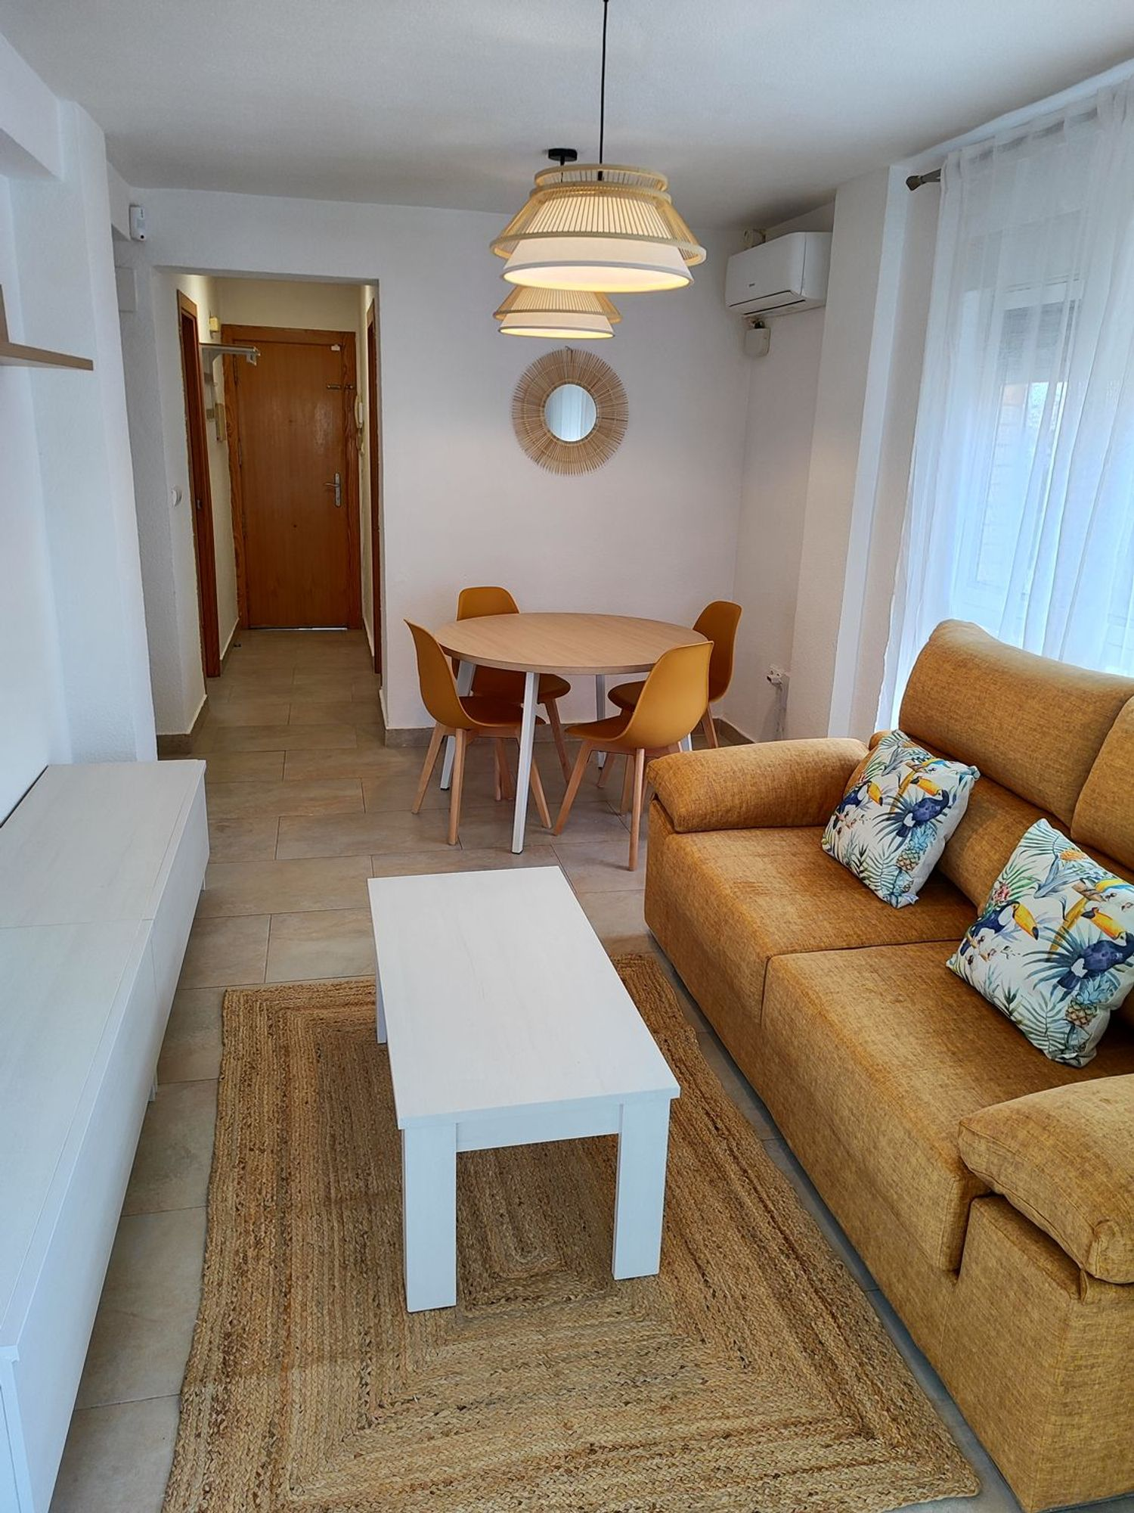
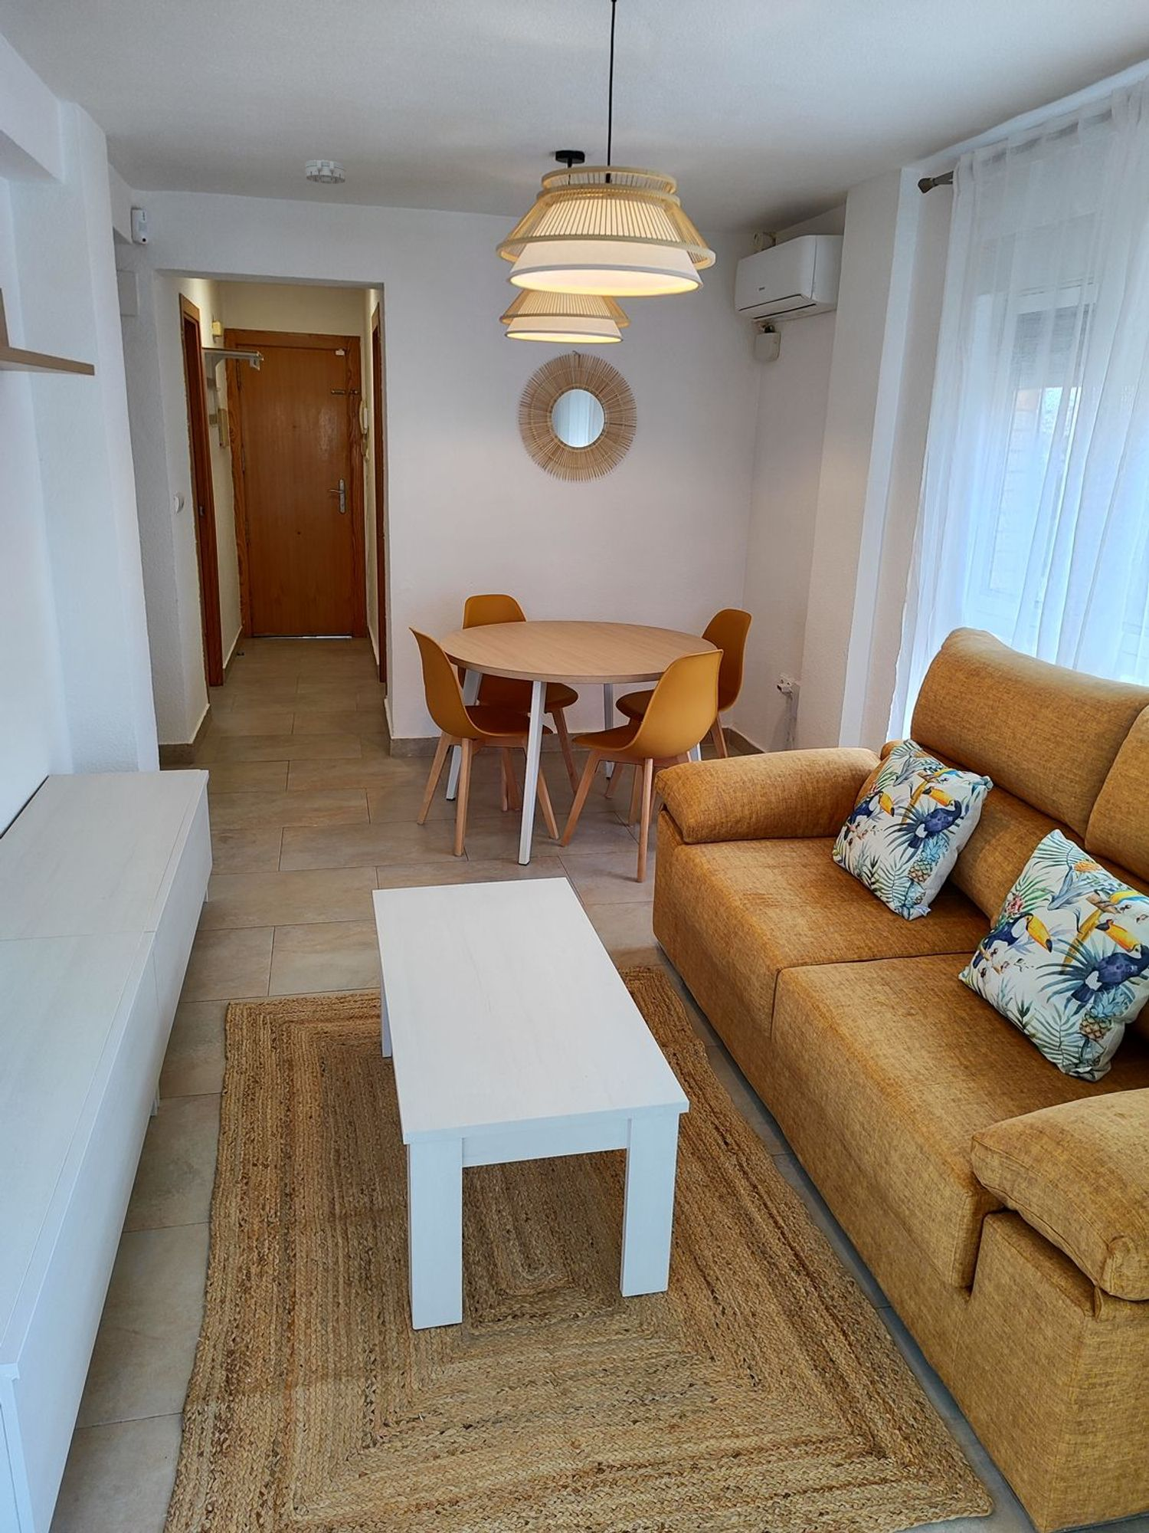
+ smoke detector [304,158,348,185]
